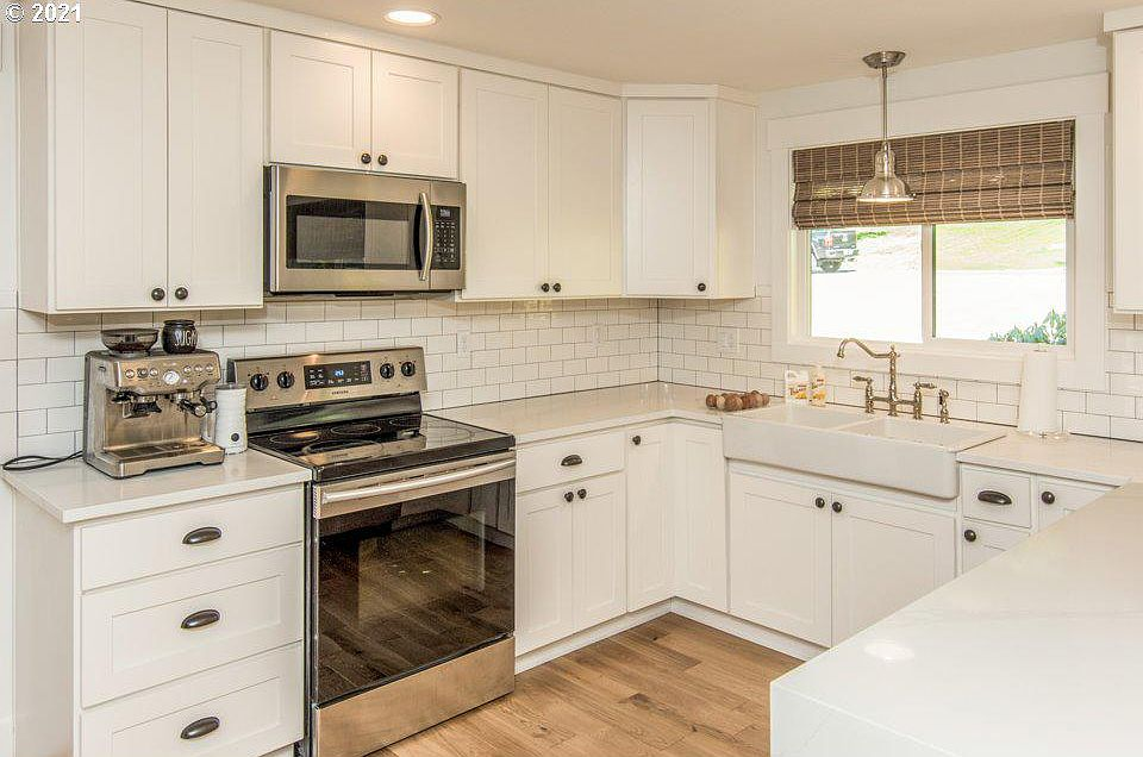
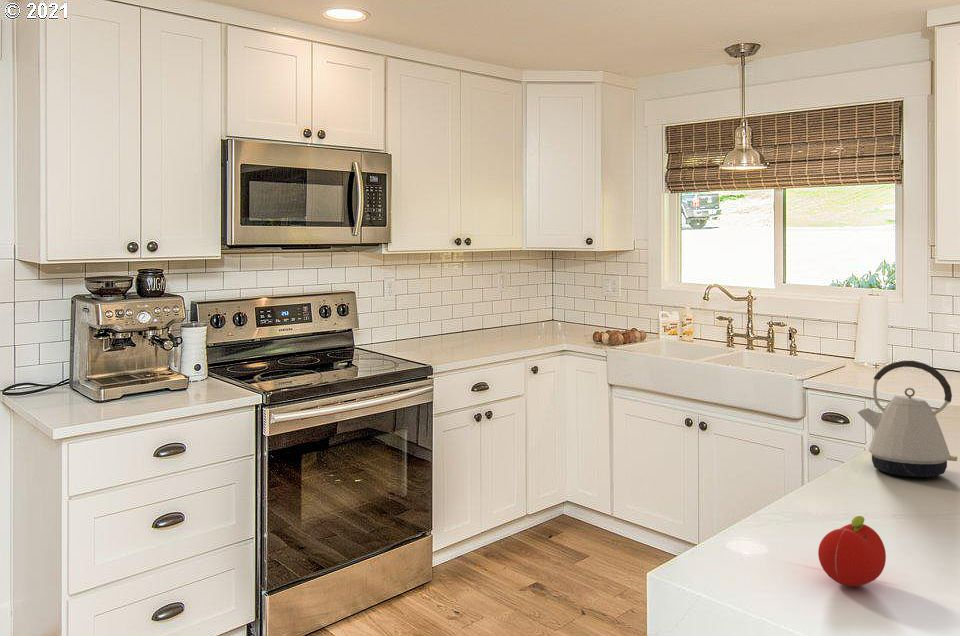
+ fruit [817,515,887,587]
+ kettle [857,360,958,478]
